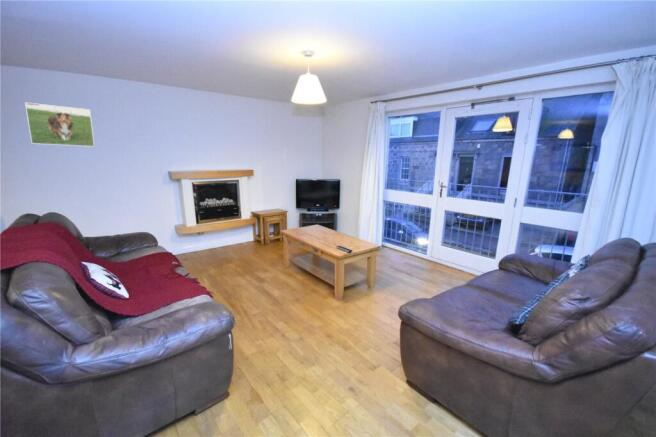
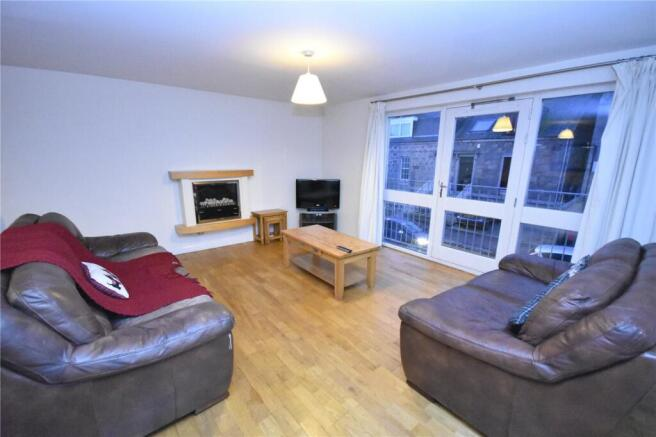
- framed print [24,101,96,148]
